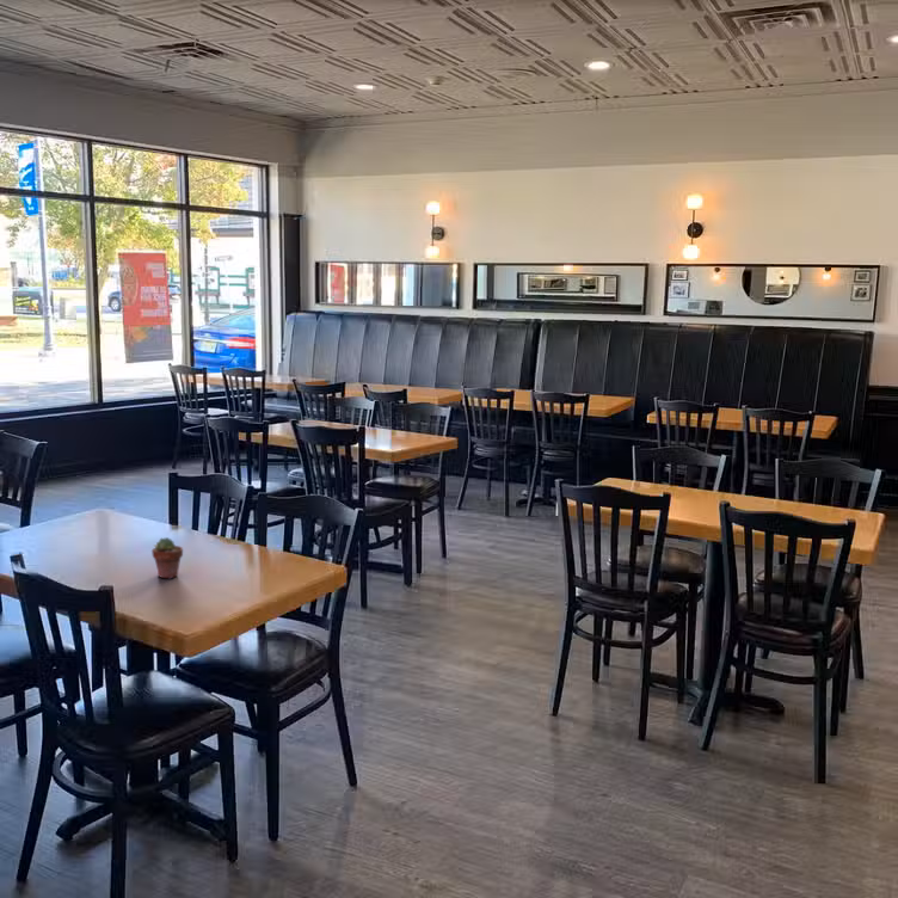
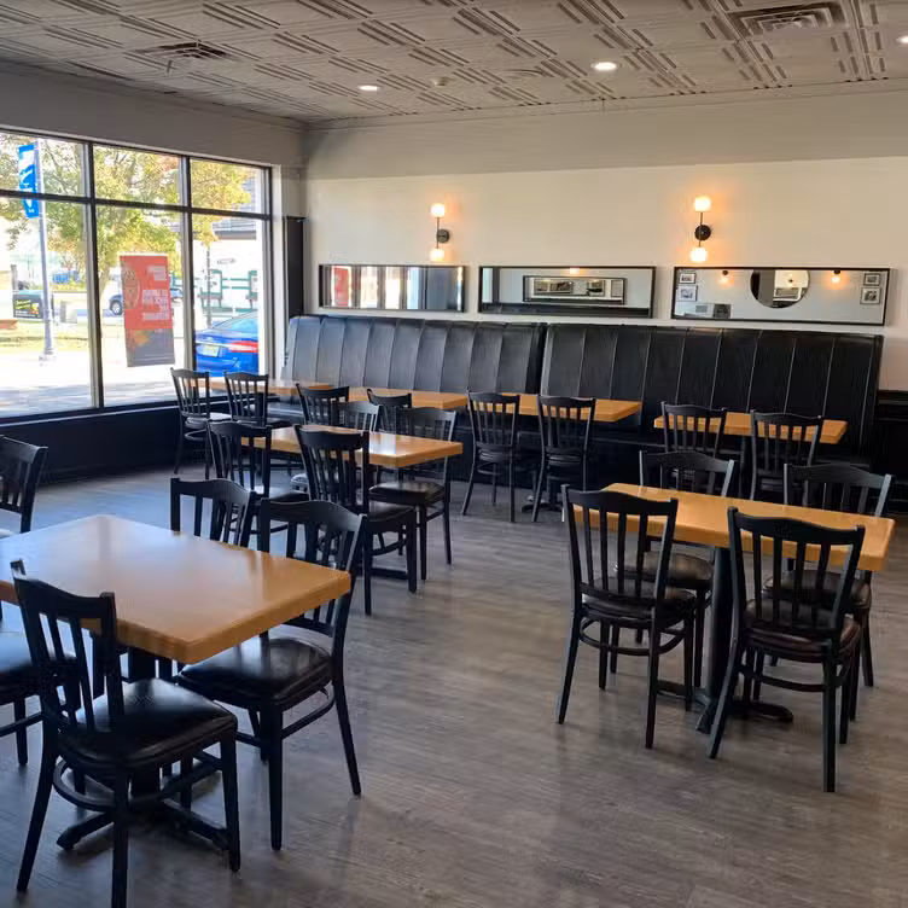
- potted succulent [150,536,184,580]
